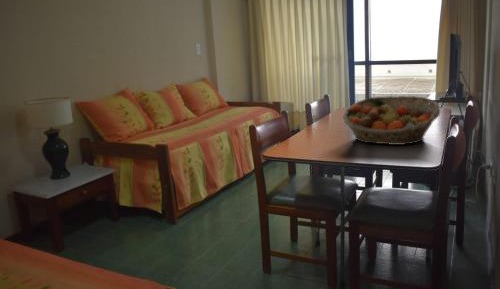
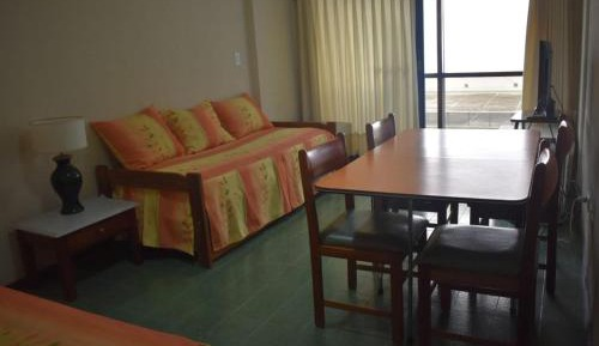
- fruit basket [342,95,442,146]
